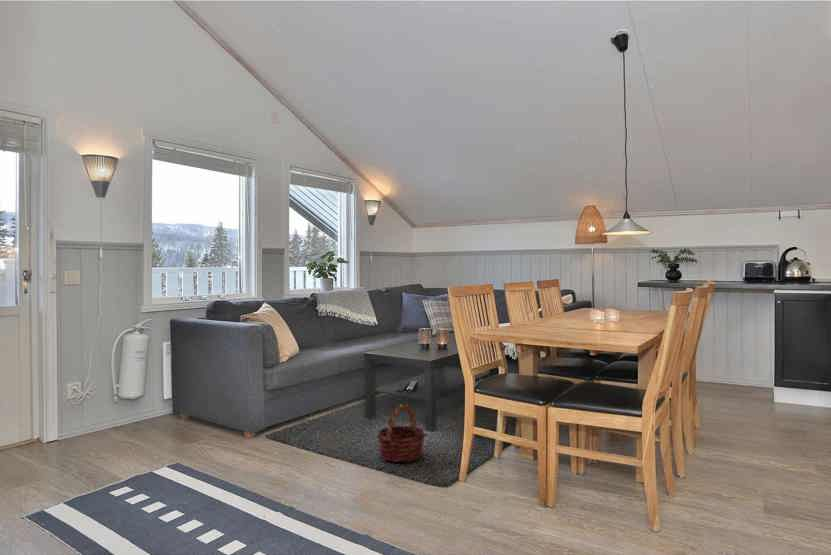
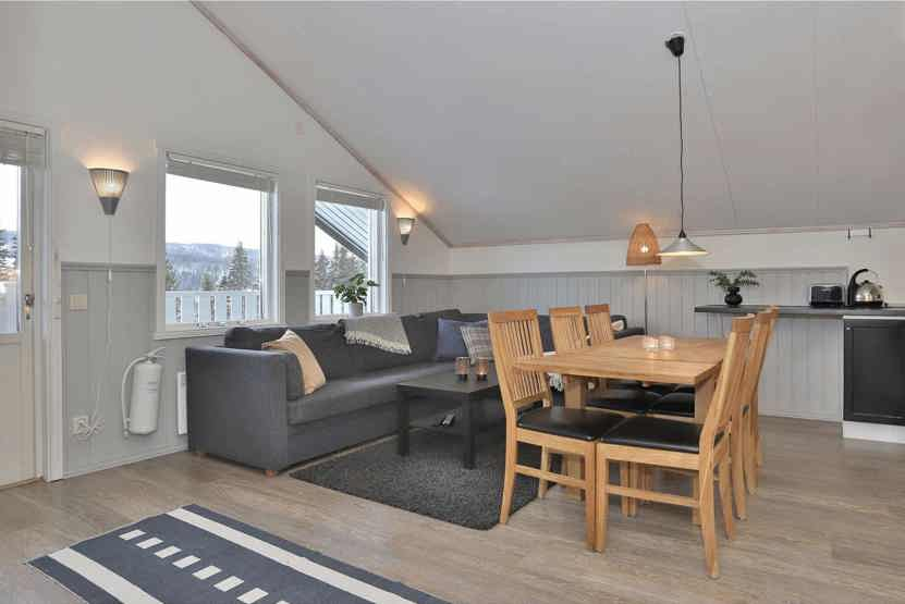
- basket [376,403,426,463]
